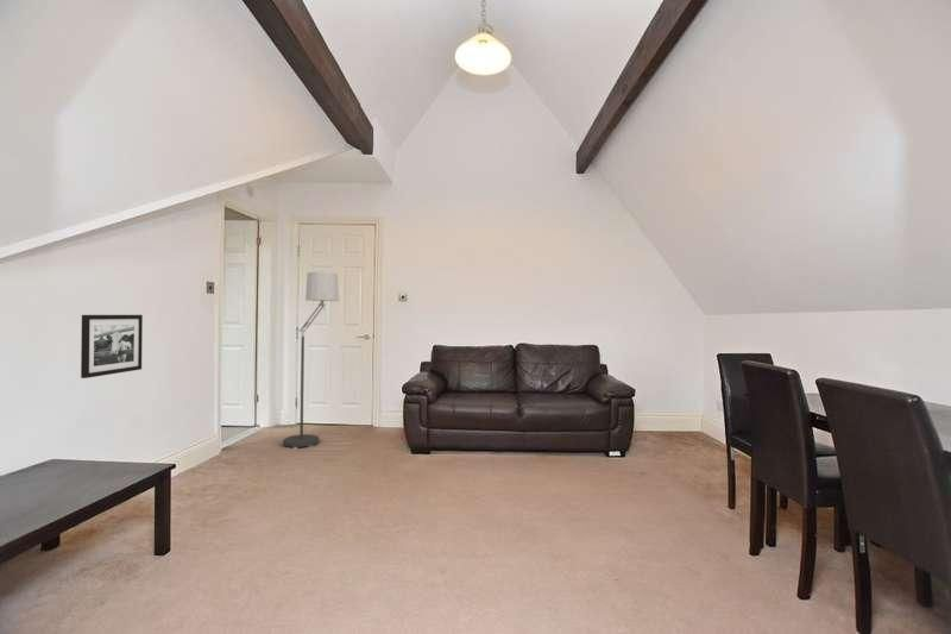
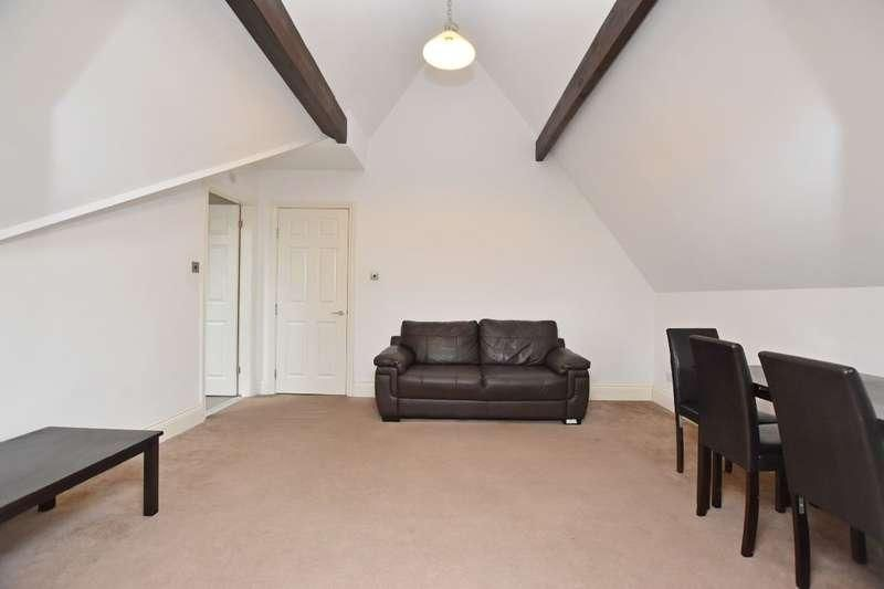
- floor lamp [279,271,340,451]
- picture frame [80,314,144,379]
